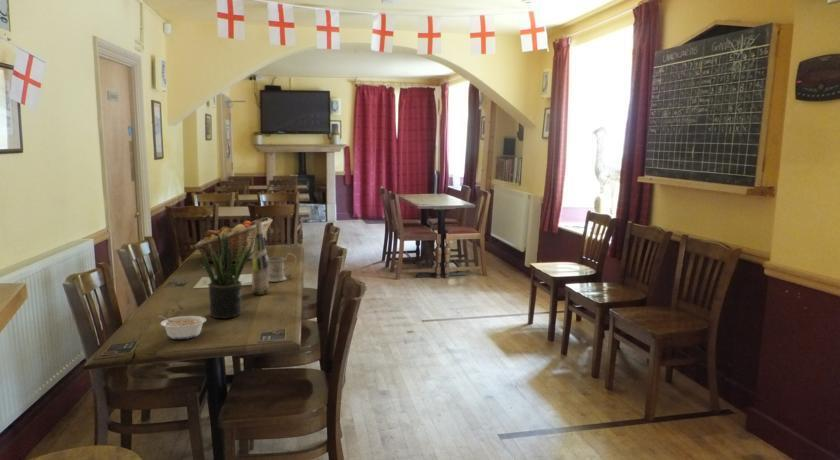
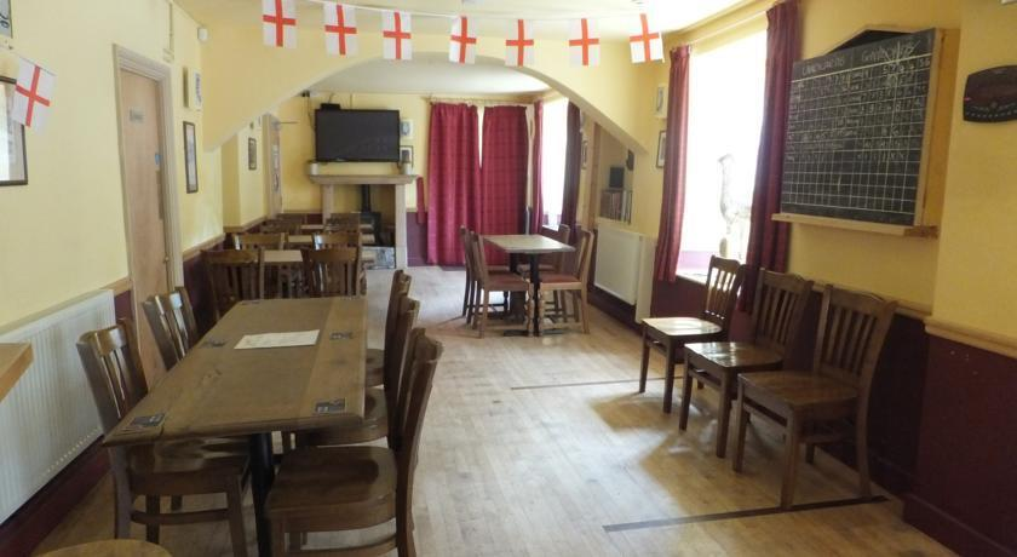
- mug [268,252,297,283]
- legume [157,314,207,340]
- wine bottle [251,222,270,296]
- potted plant [200,233,256,319]
- fruit basket [193,216,273,264]
